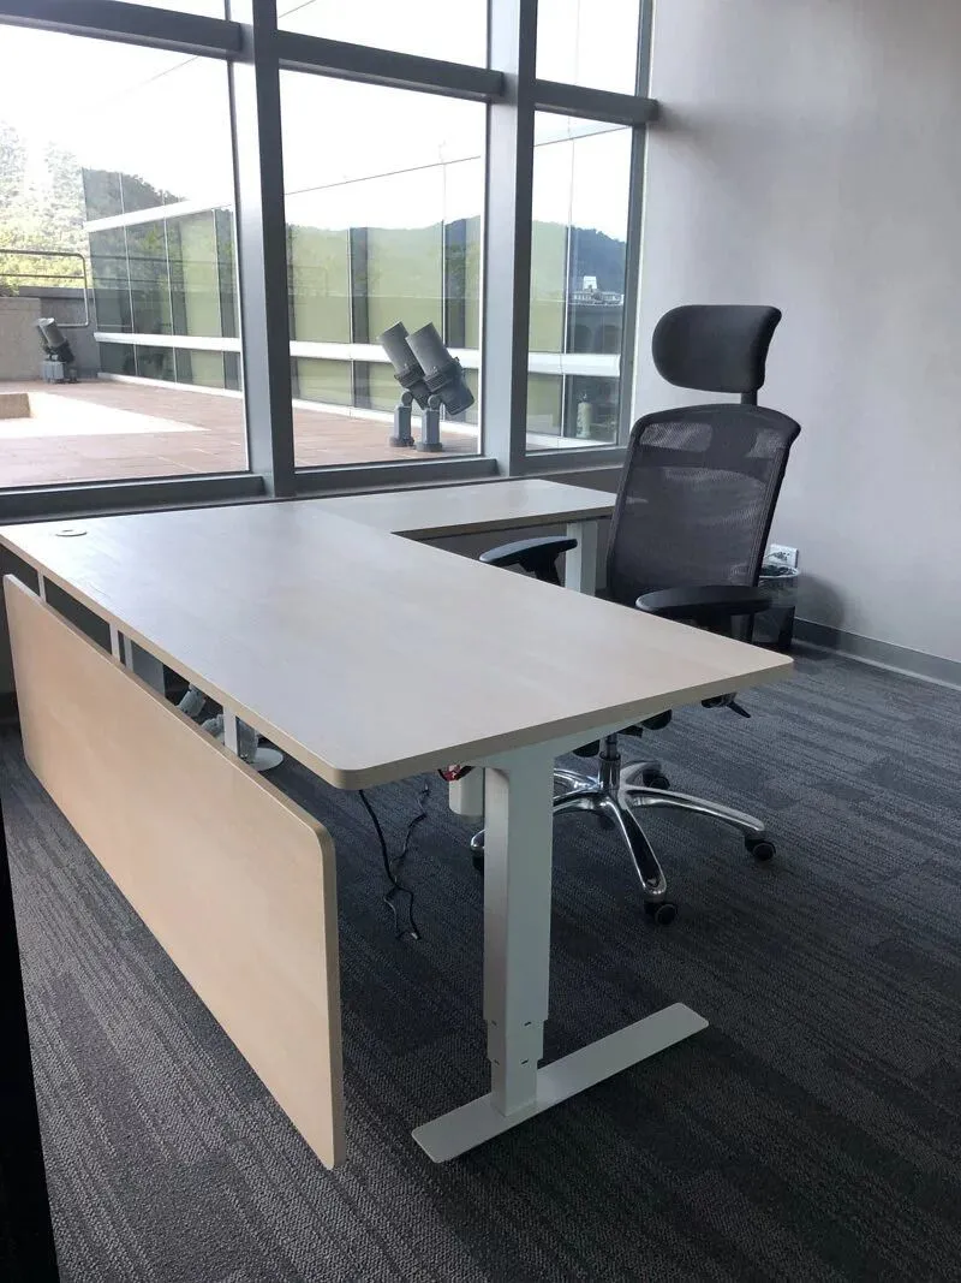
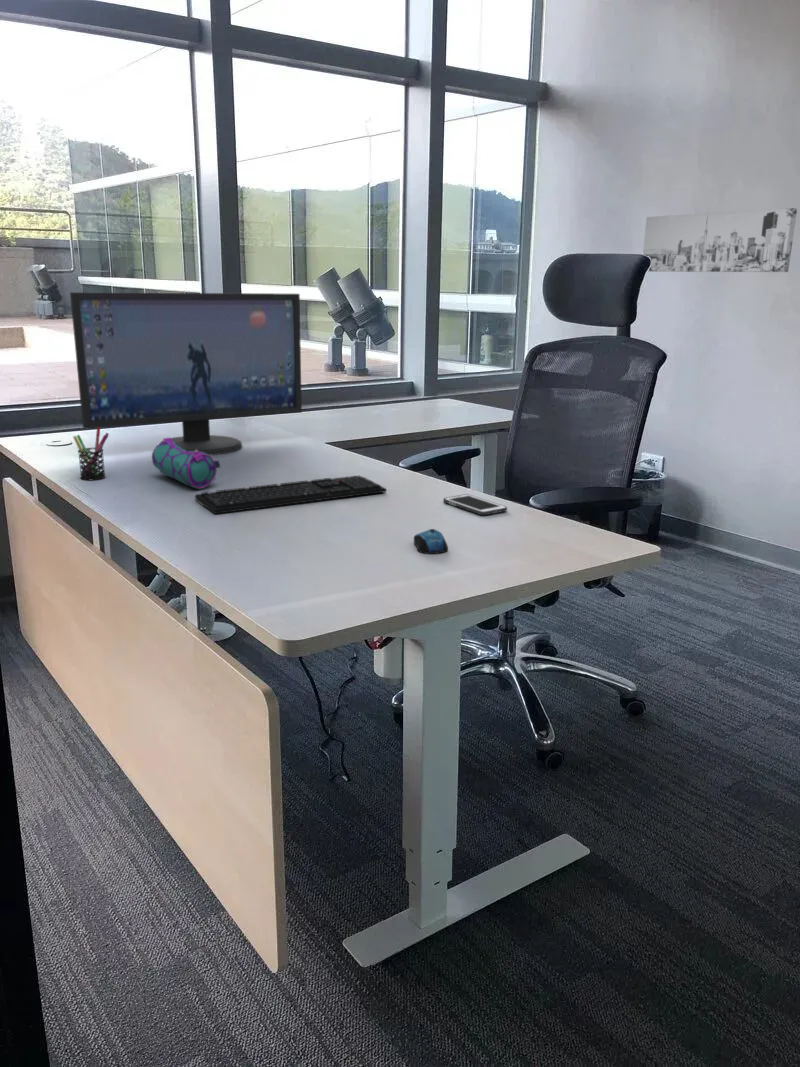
+ cell phone [442,493,508,516]
+ computer monitor [69,291,303,456]
+ pencil case [151,437,221,491]
+ computer mouse [413,528,449,555]
+ pen holder [72,427,110,481]
+ wall art [642,207,798,273]
+ keyboard [194,475,387,515]
